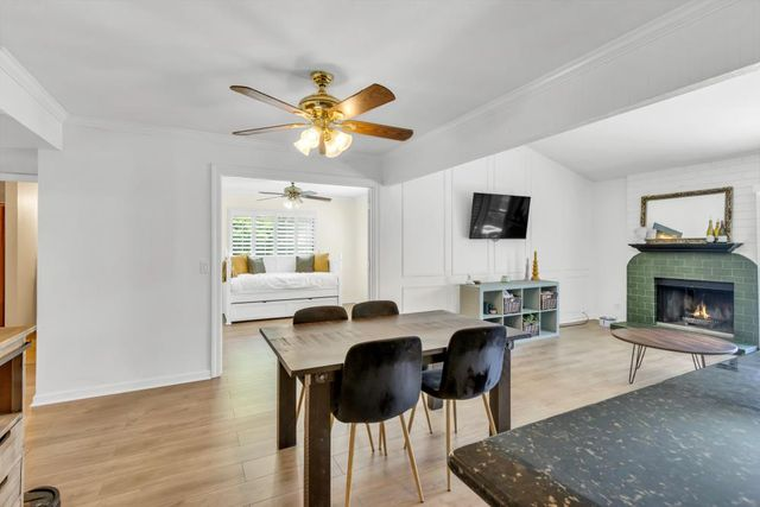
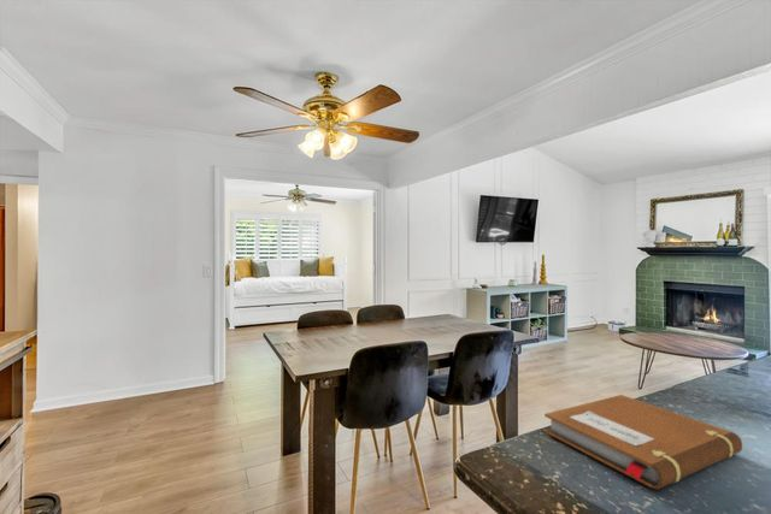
+ notebook [543,394,743,491]
